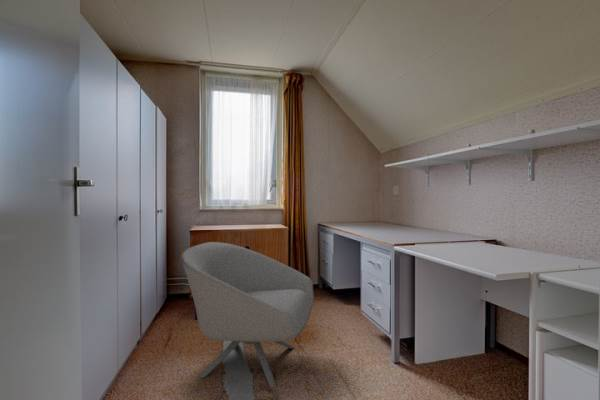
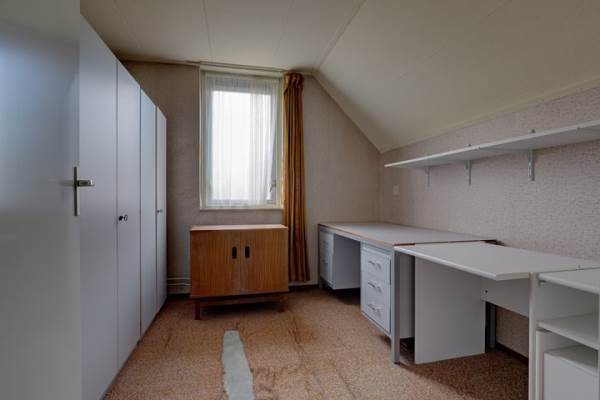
- armchair [180,241,315,389]
